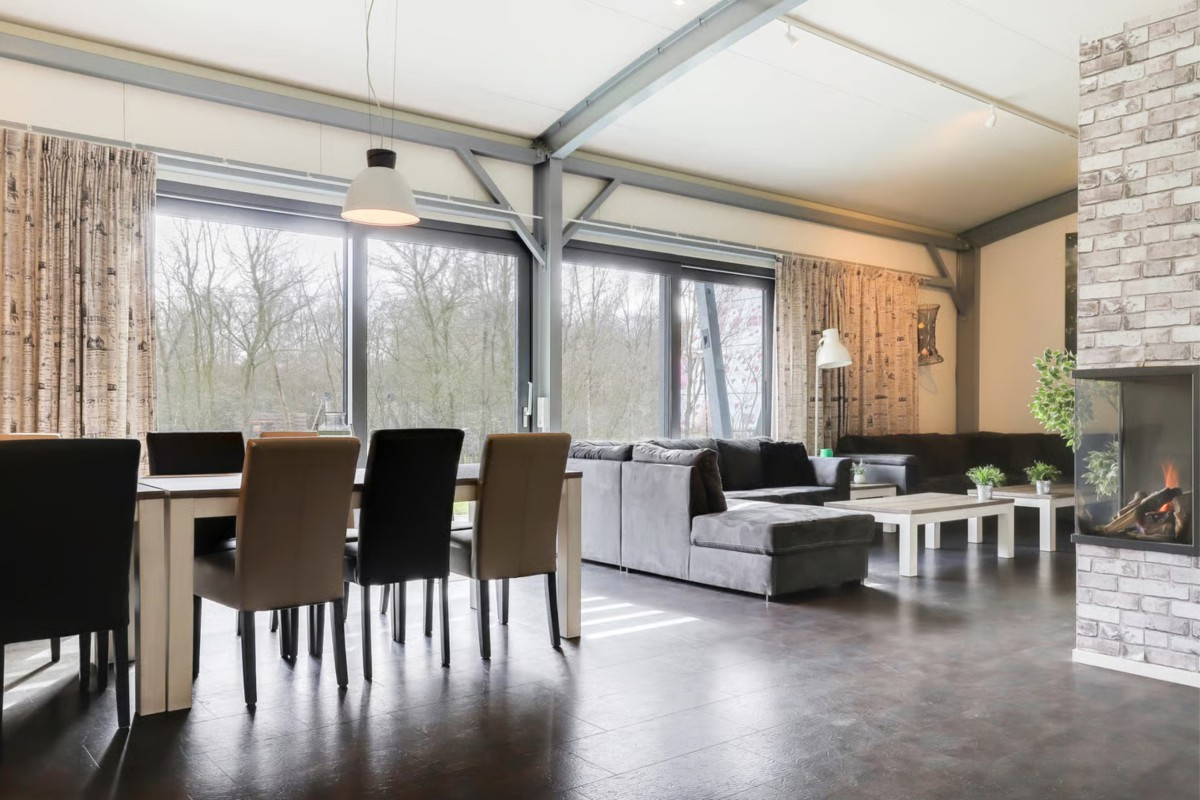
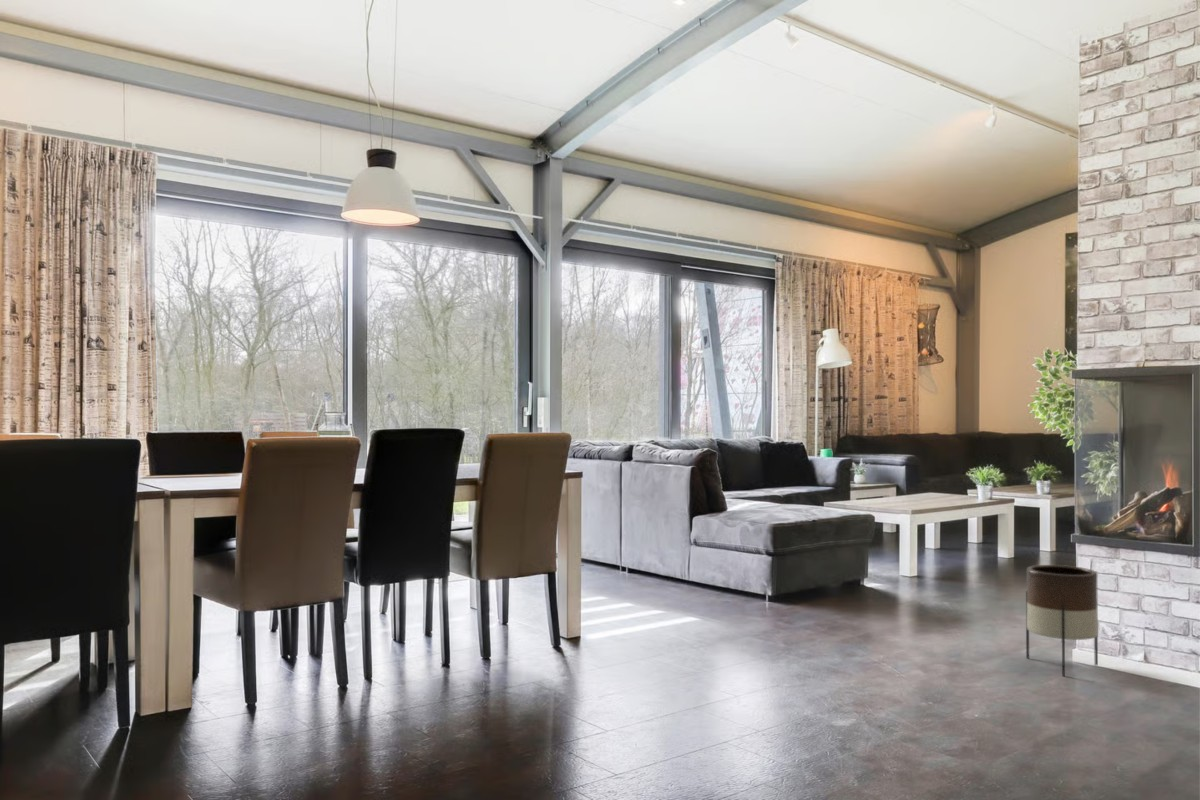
+ planter [1025,564,1099,677]
